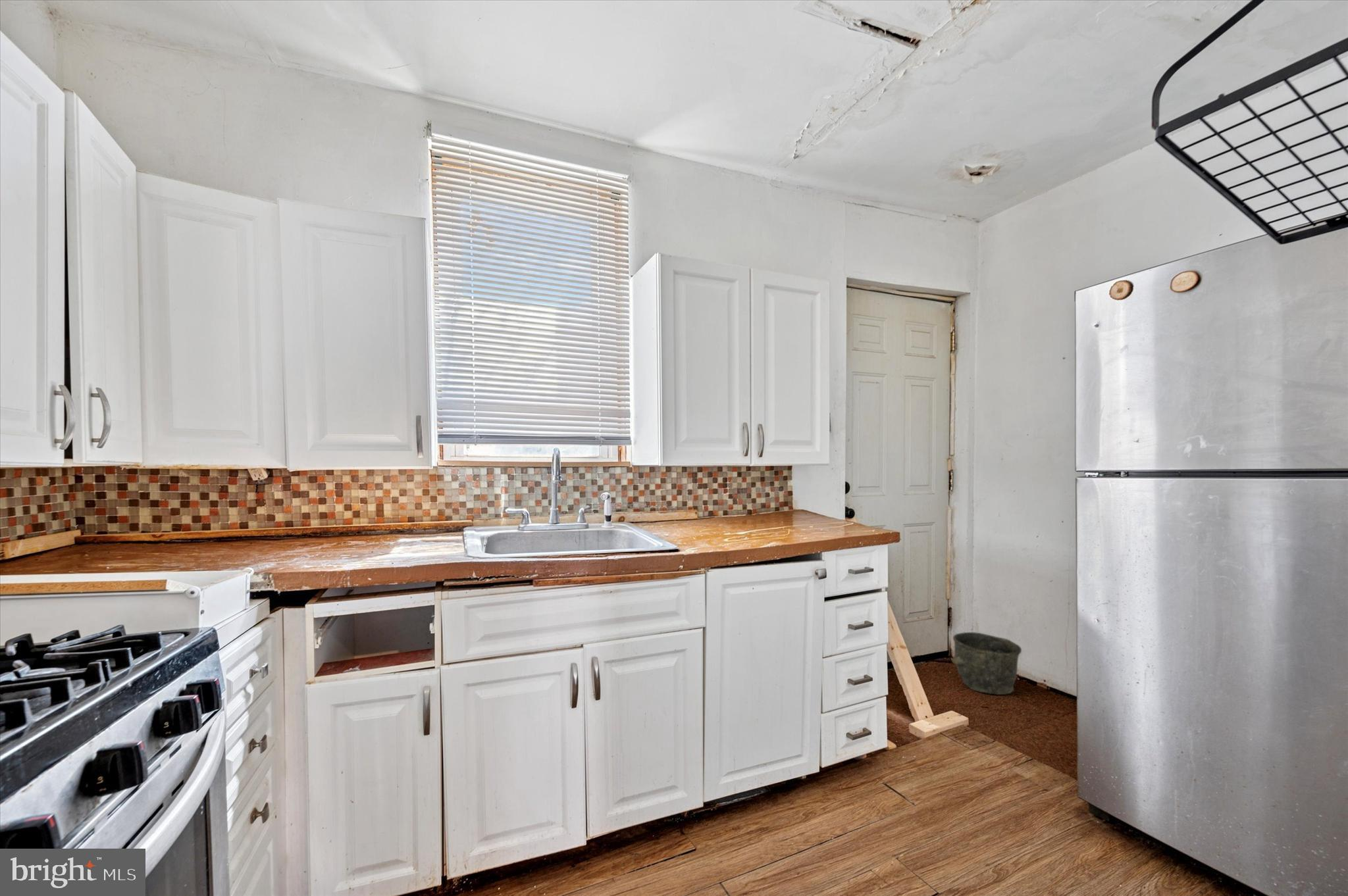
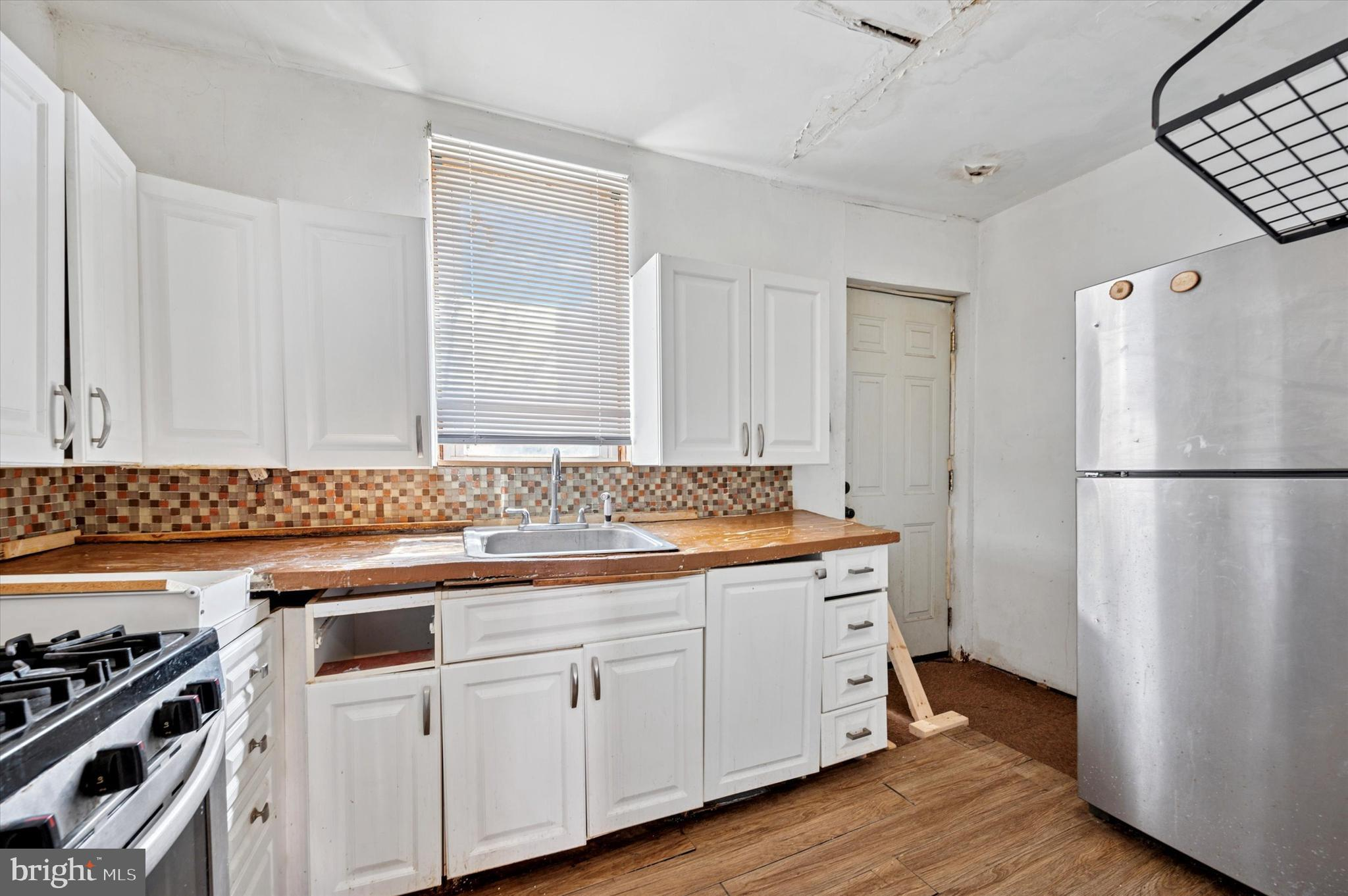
- bucket [951,632,1022,695]
